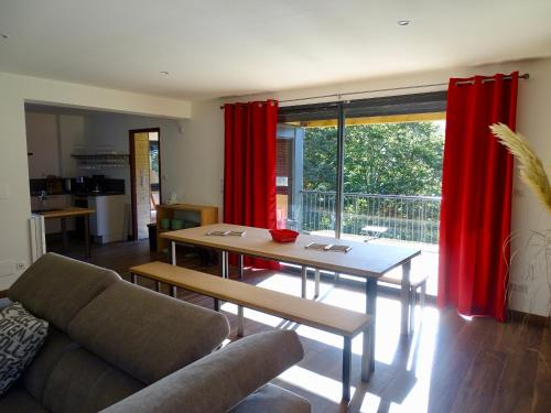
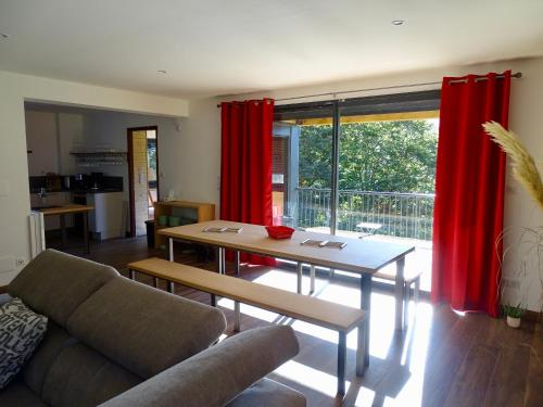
+ potted plant [501,294,528,329]
